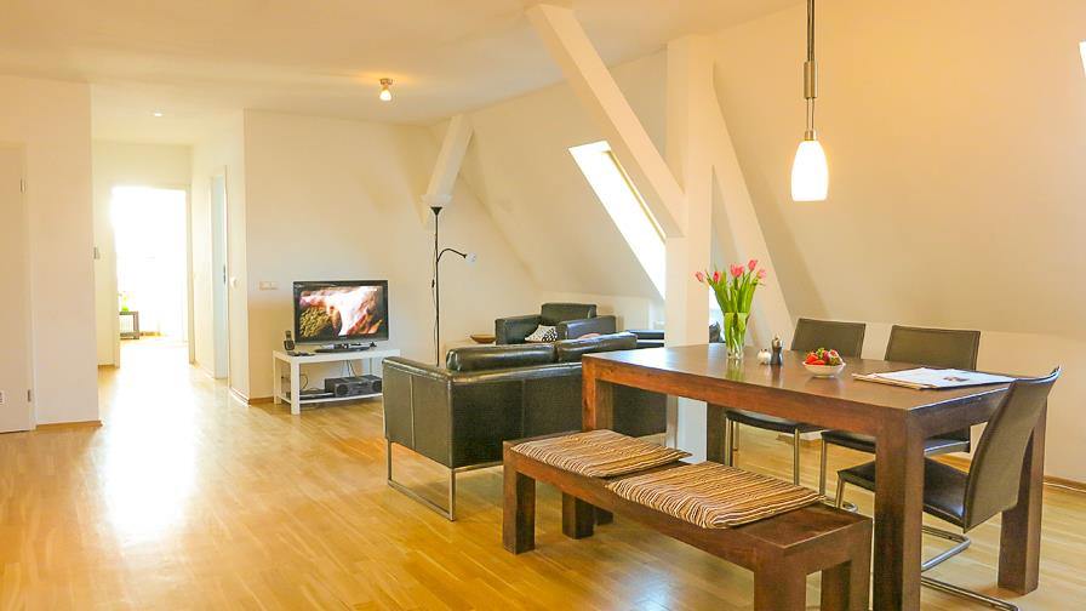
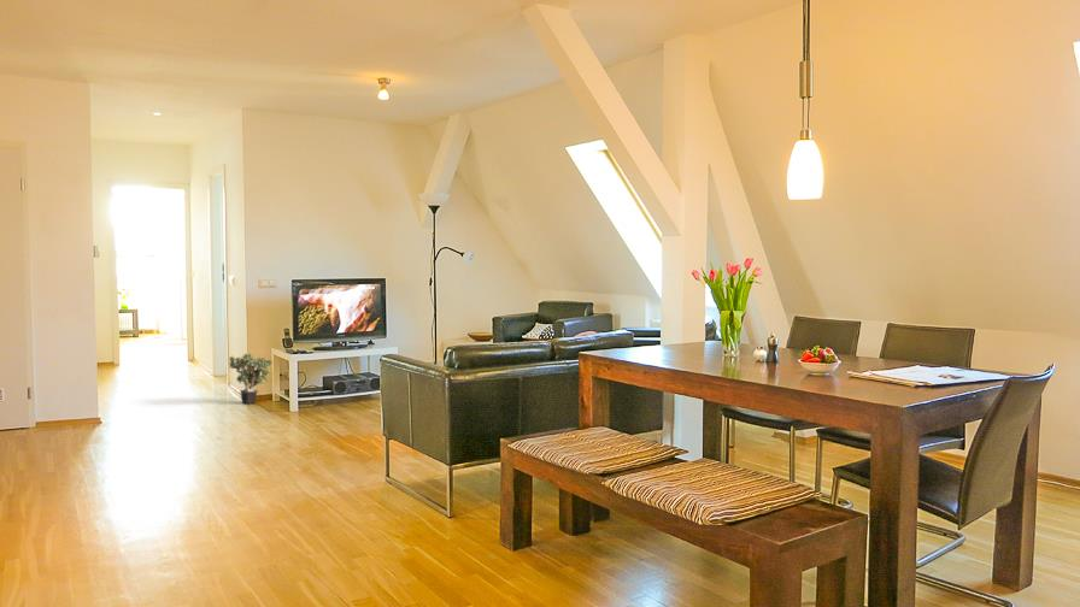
+ potted plant [227,352,274,405]
